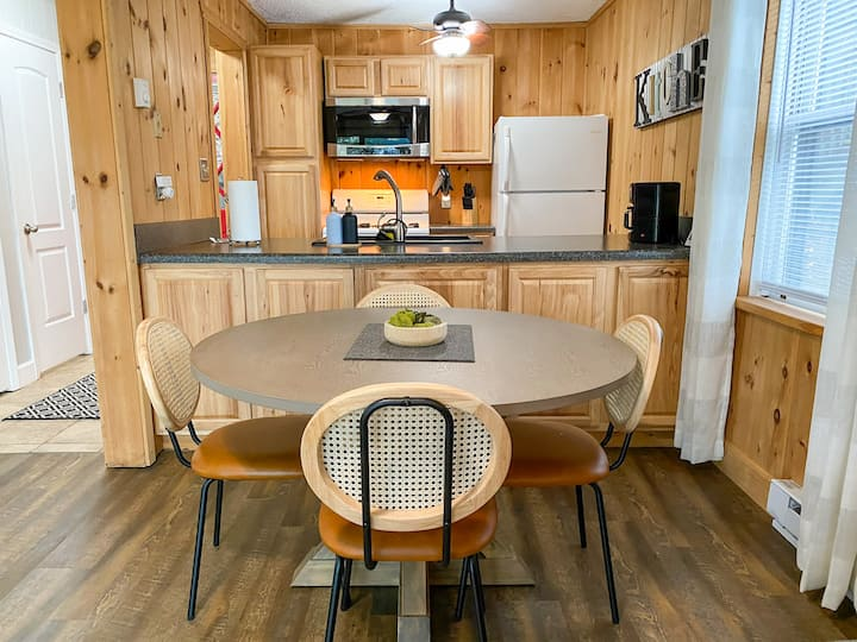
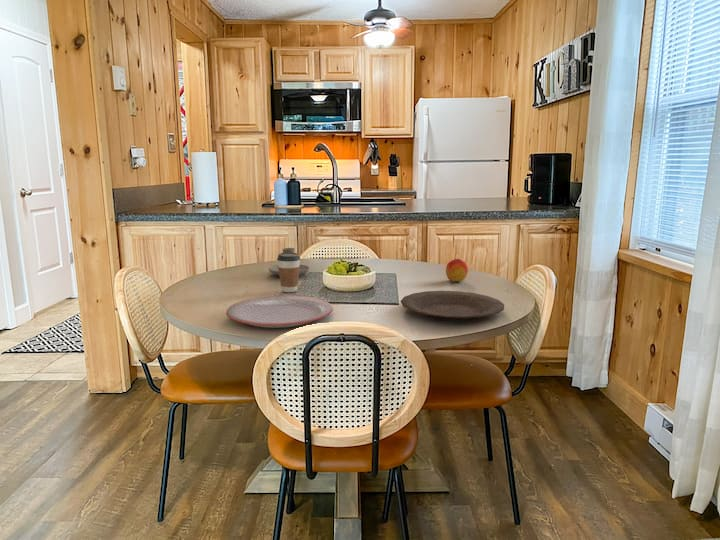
+ candle holder [268,247,310,277]
+ plate [225,295,334,329]
+ plate [400,290,505,322]
+ peach [445,258,469,283]
+ coffee cup [276,252,301,293]
